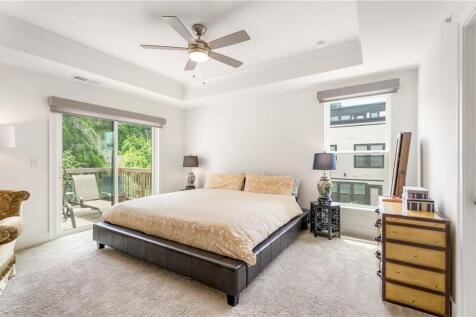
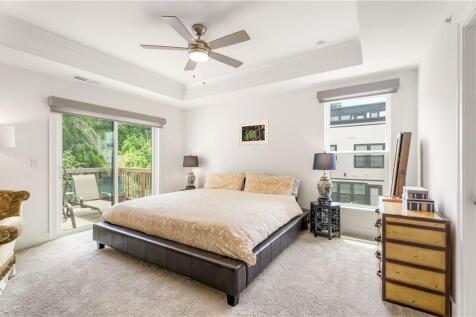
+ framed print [238,119,270,146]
